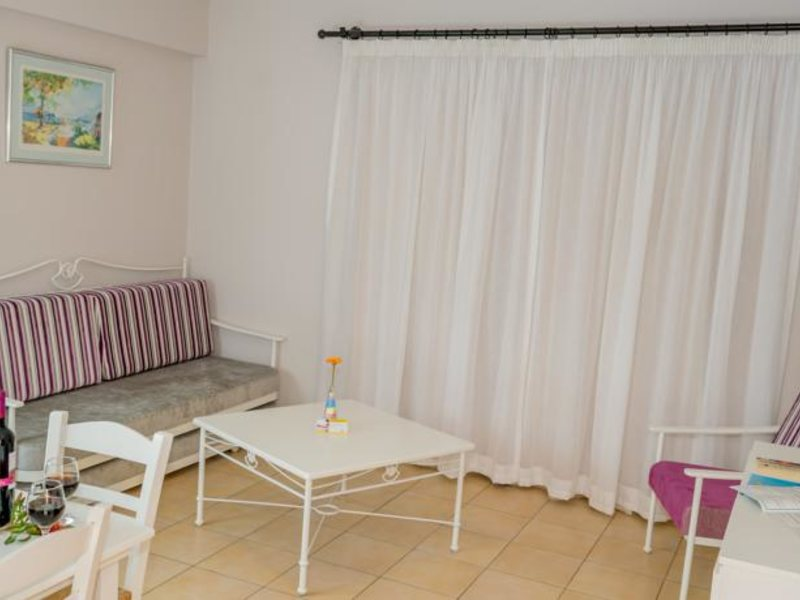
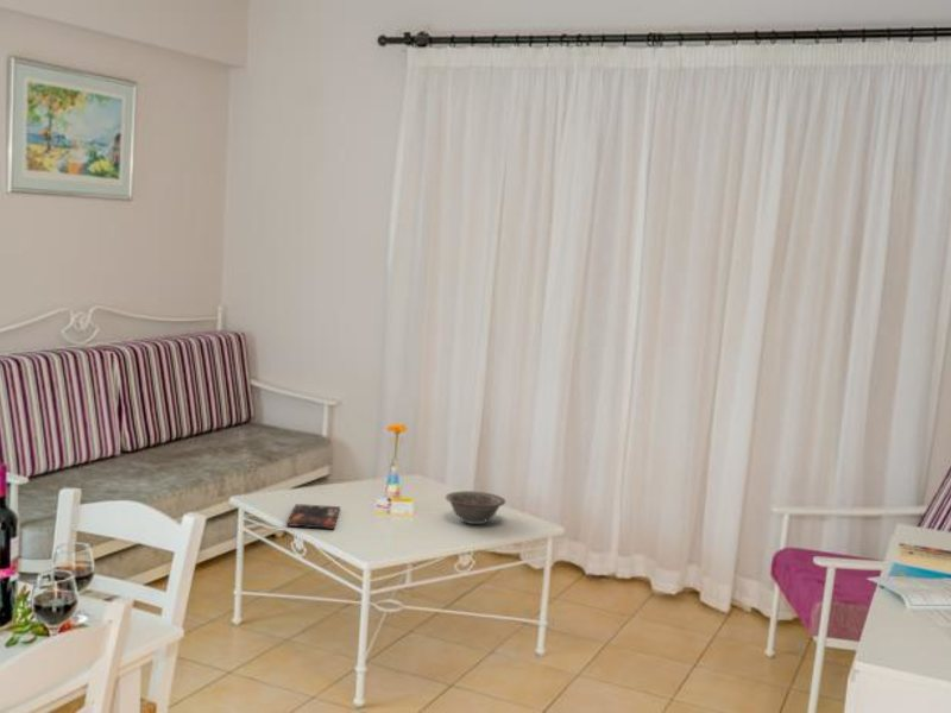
+ decorative bowl [445,490,506,525]
+ book [285,503,341,530]
